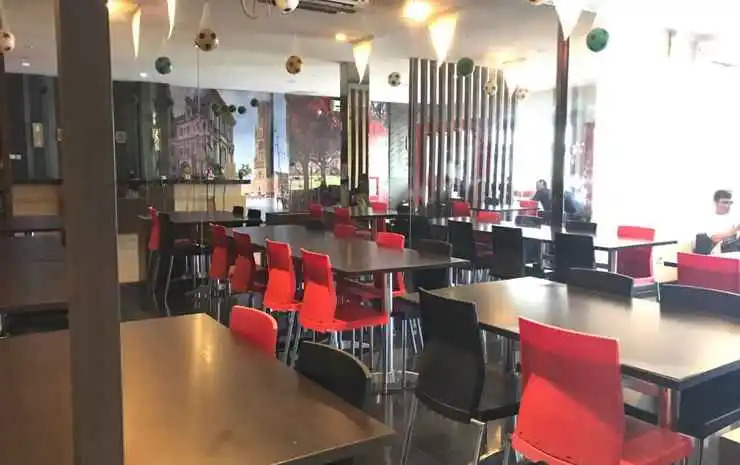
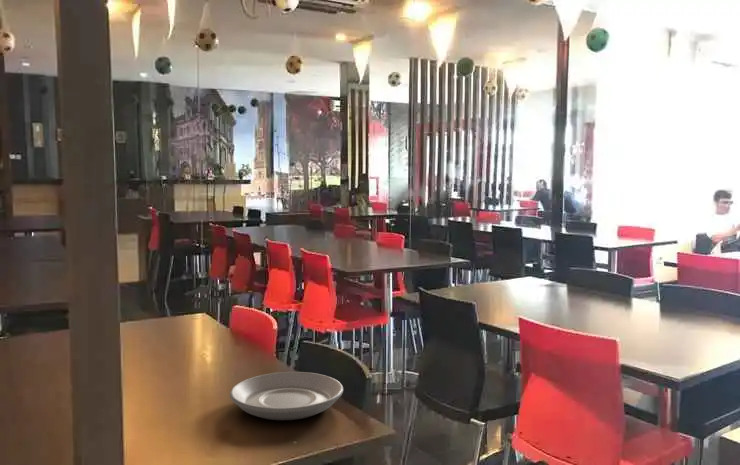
+ plate [229,371,344,421]
